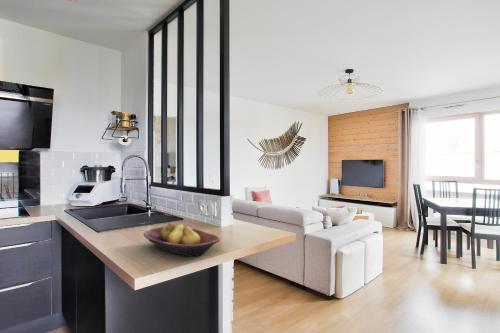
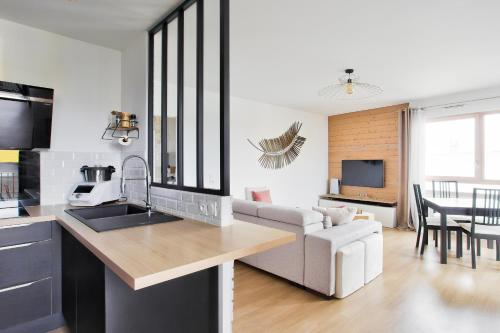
- fruit bowl [143,221,221,257]
